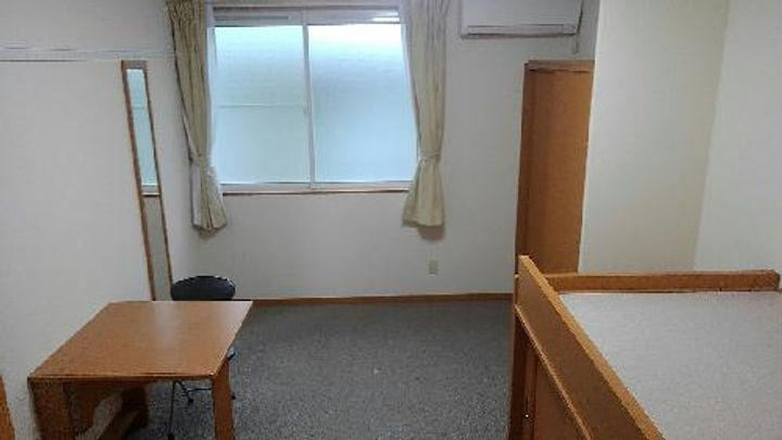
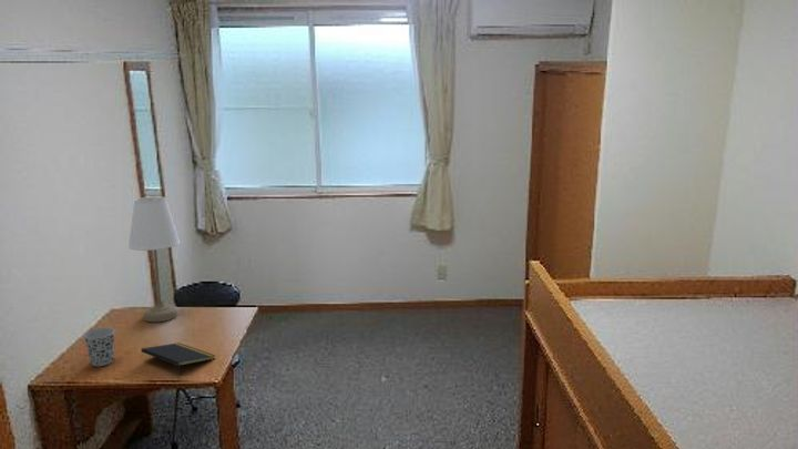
+ desk lamp [127,196,182,323]
+ notepad [140,341,216,376]
+ cup [82,327,115,367]
